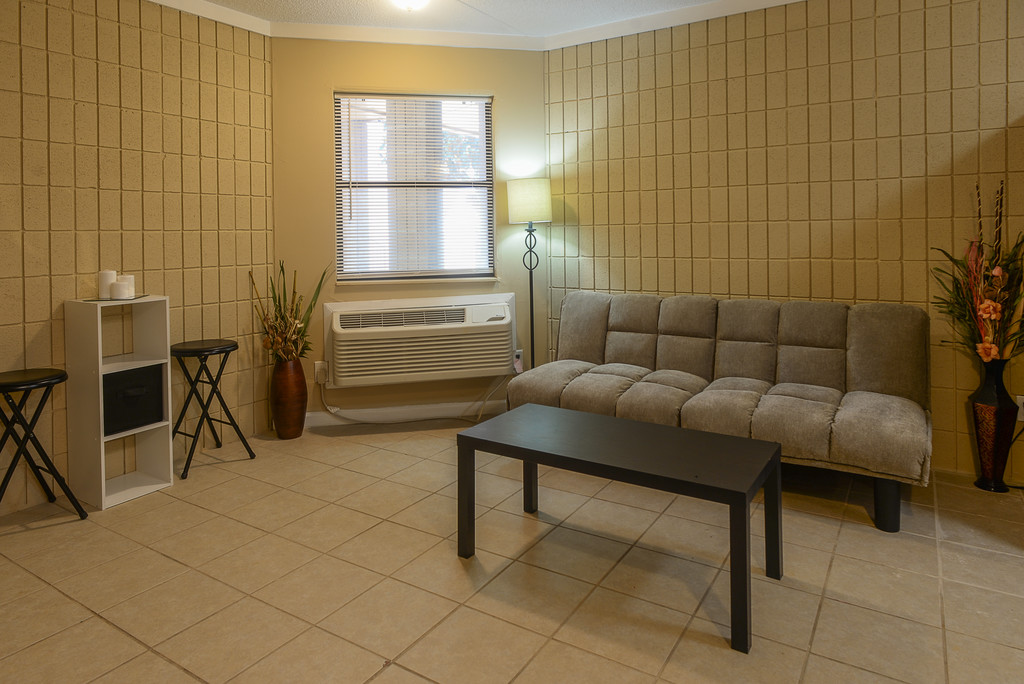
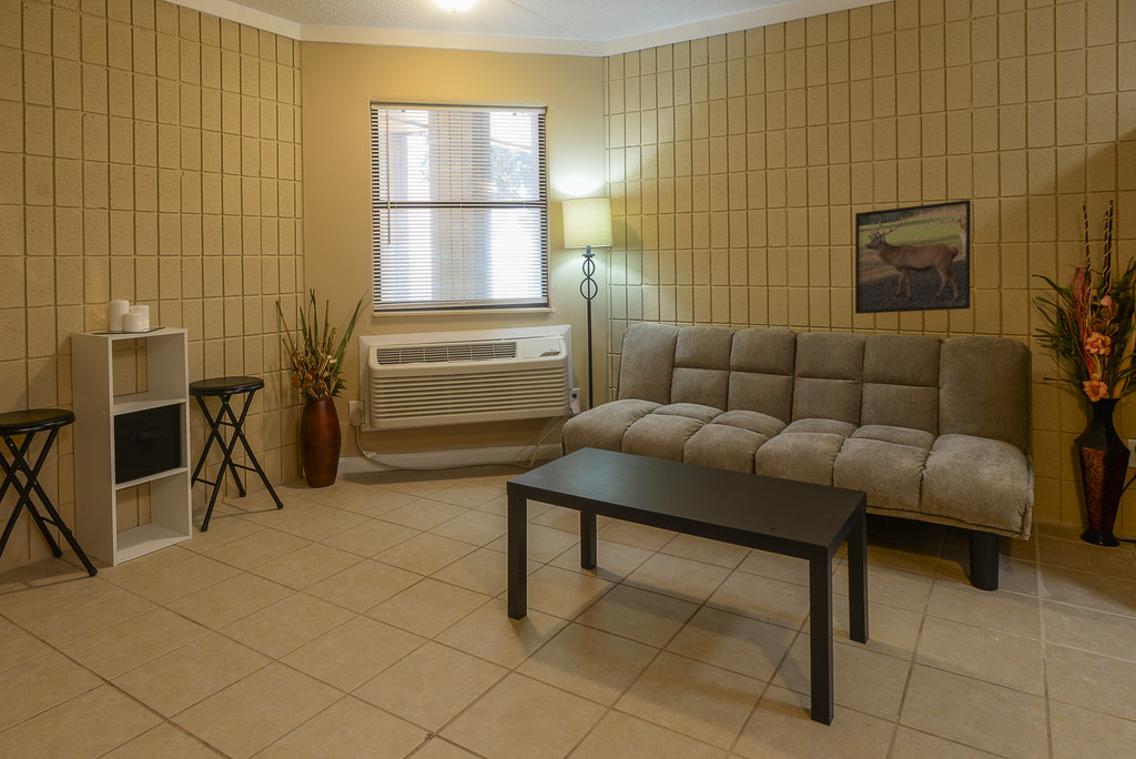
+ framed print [854,199,972,315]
